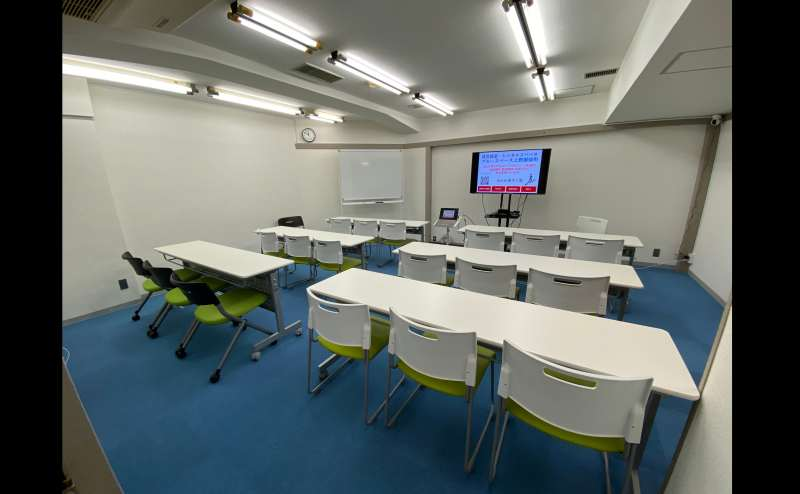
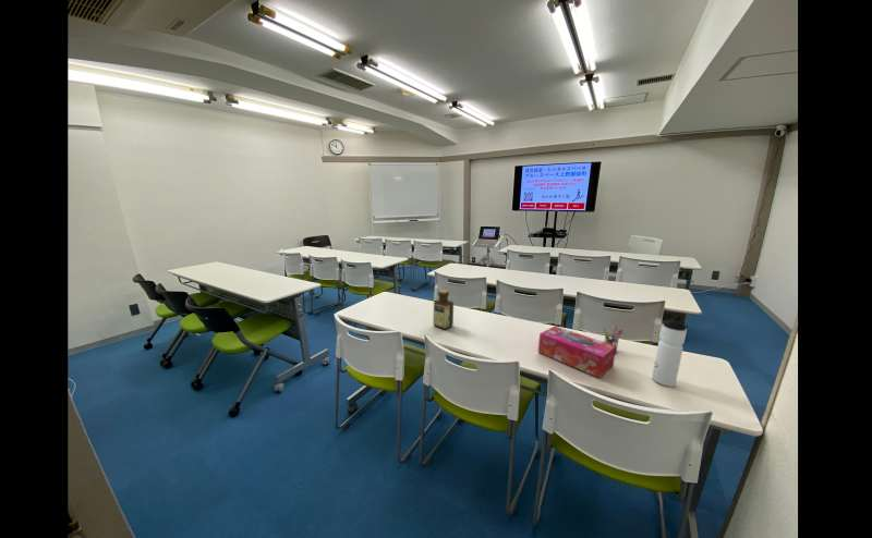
+ bottle [433,289,455,330]
+ water bottle [651,317,688,388]
+ pen holder [602,325,625,354]
+ tissue box [537,325,616,379]
